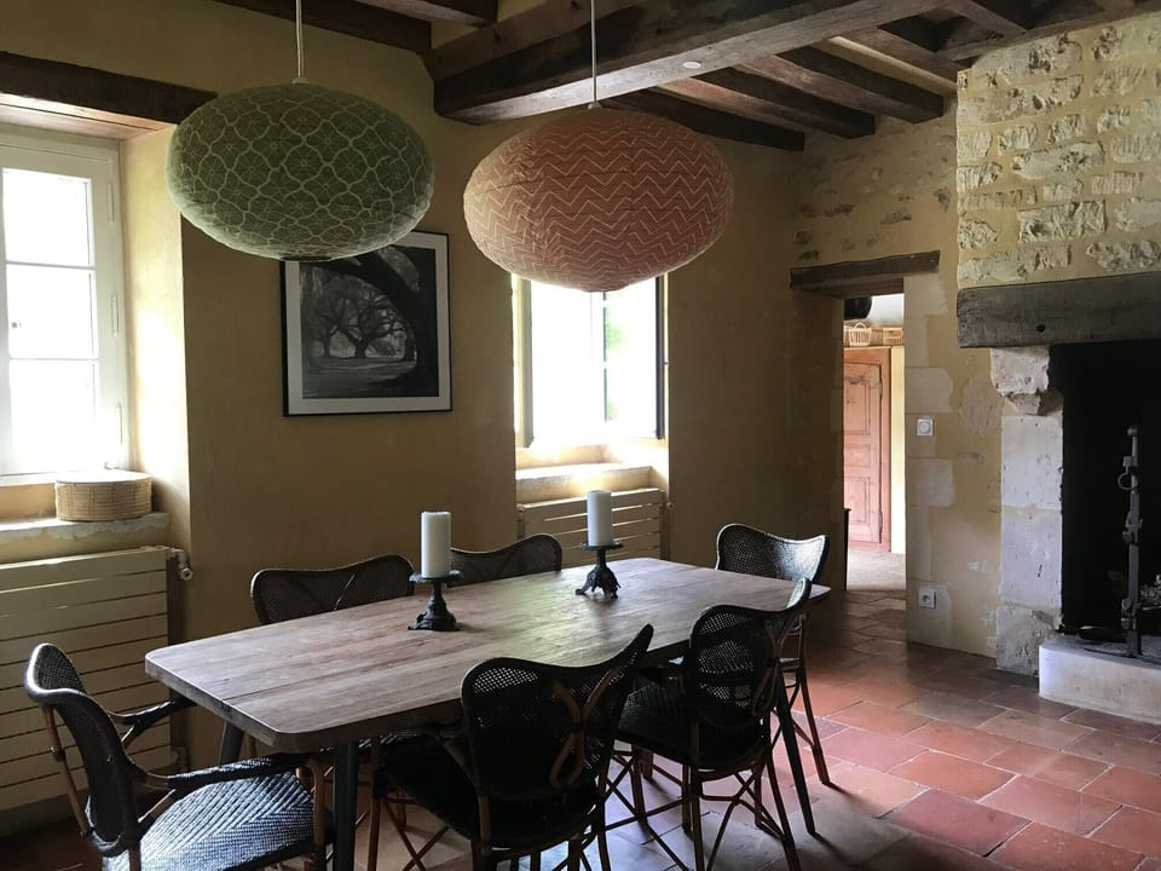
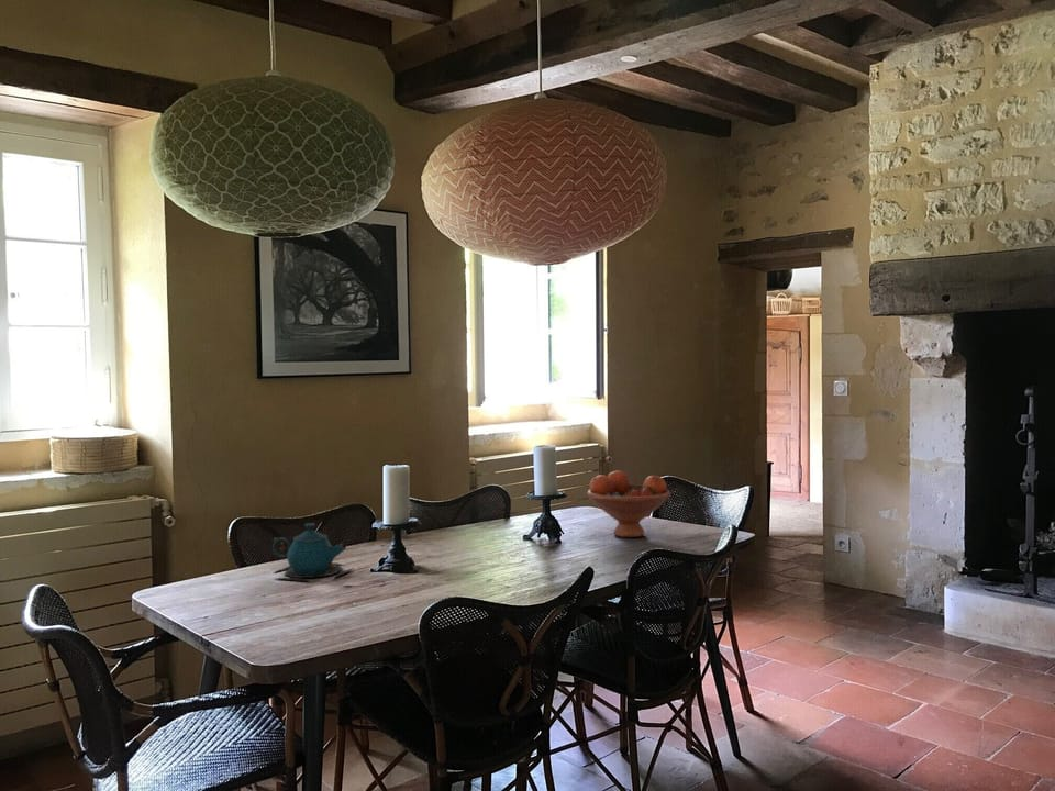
+ fruit bowl [586,469,671,538]
+ teapot [271,522,354,582]
